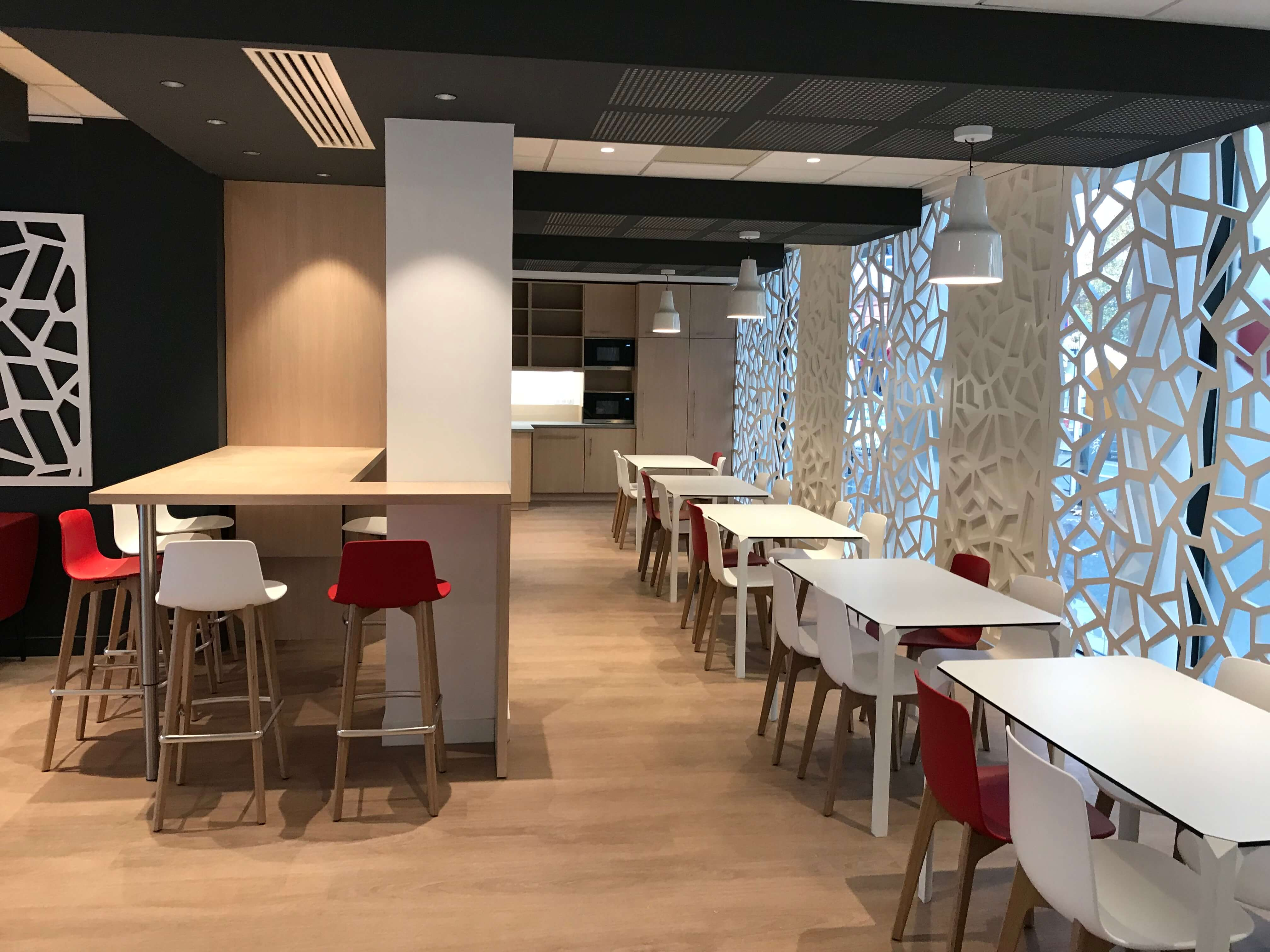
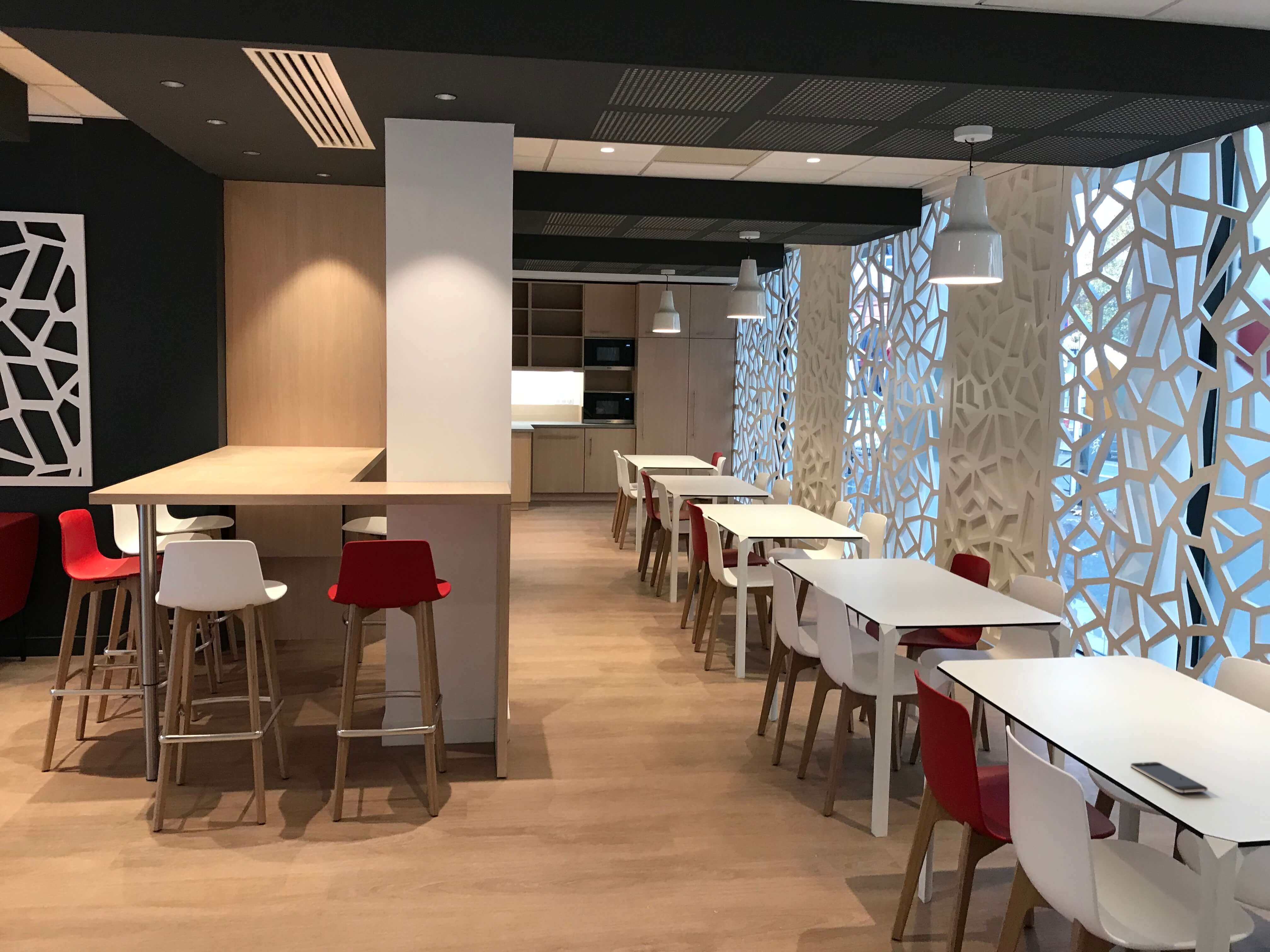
+ smartphone [1130,762,1208,793]
